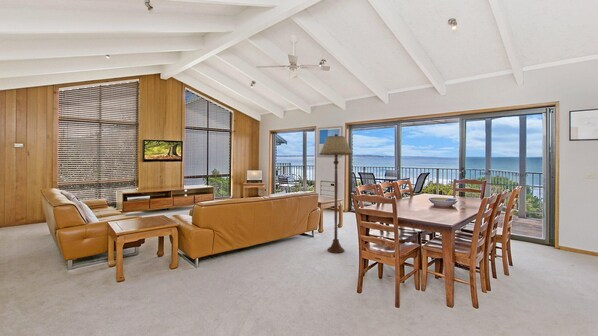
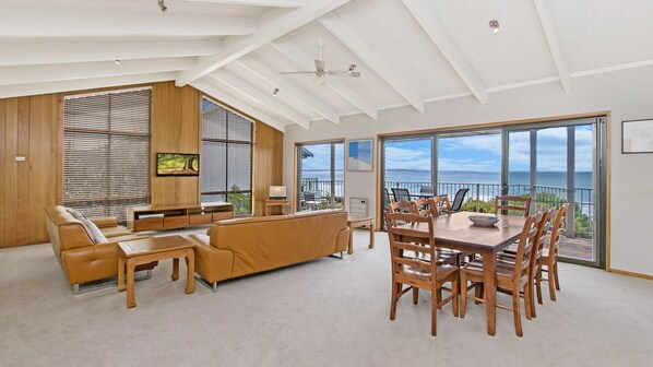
- floor lamp [318,133,354,254]
